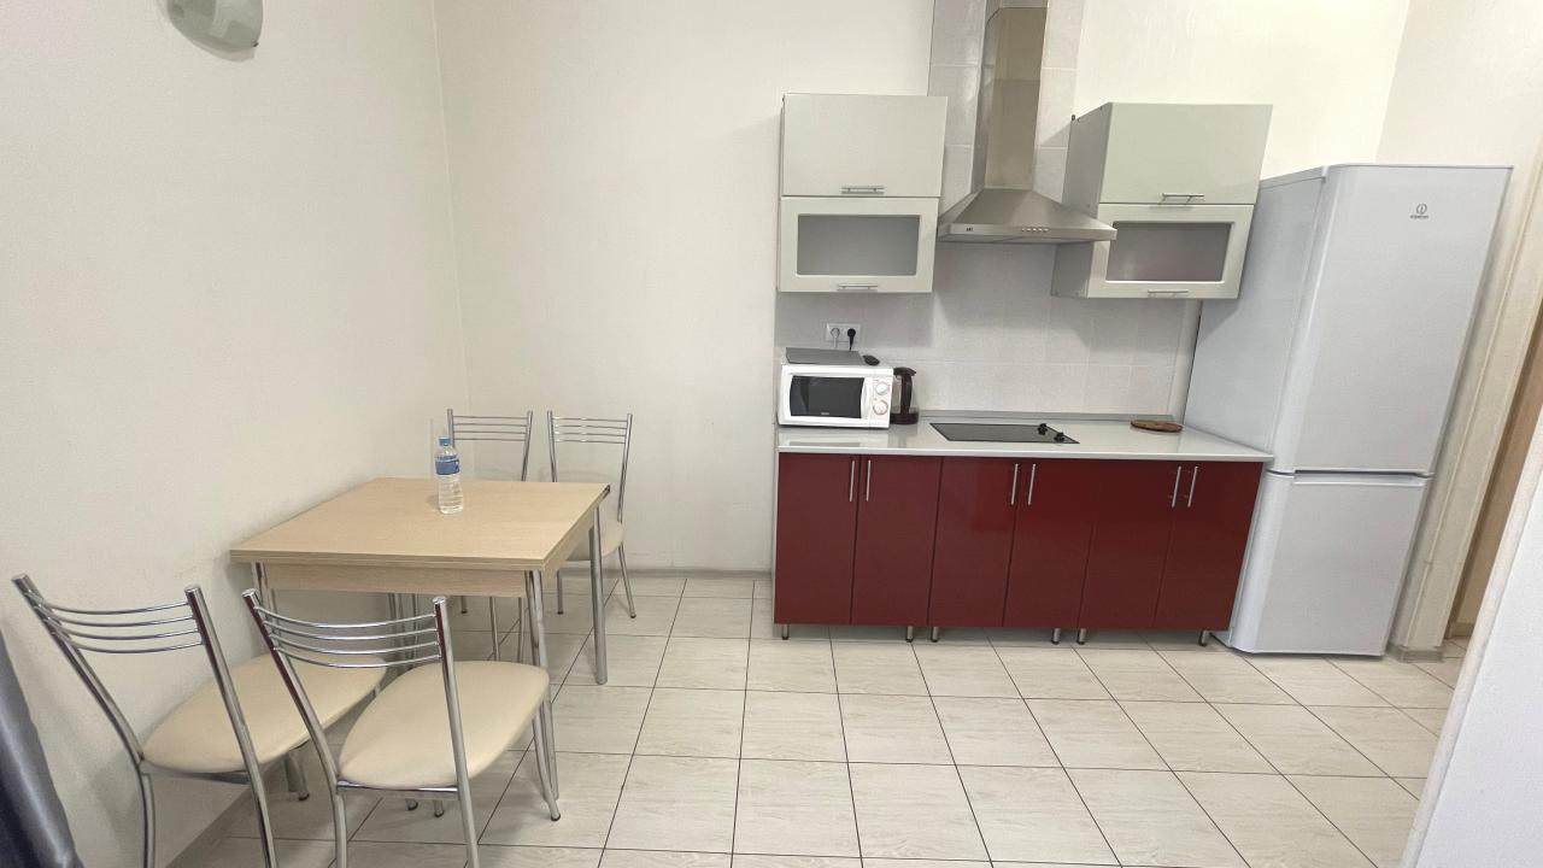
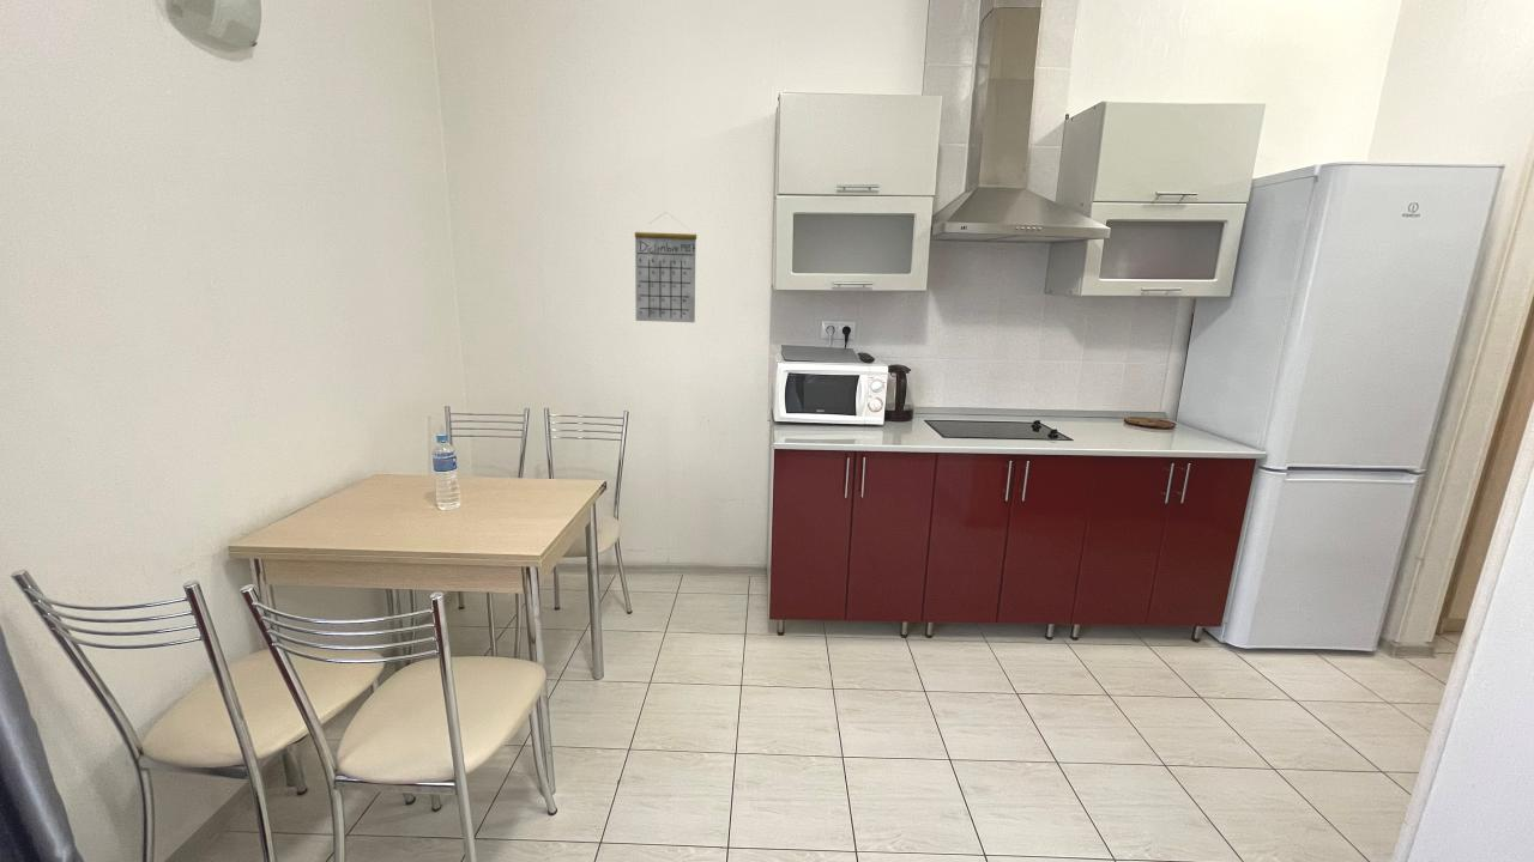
+ calendar [634,211,697,323]
